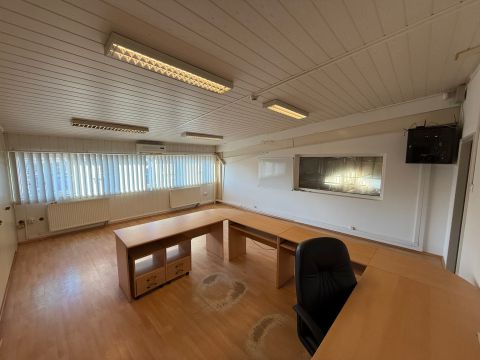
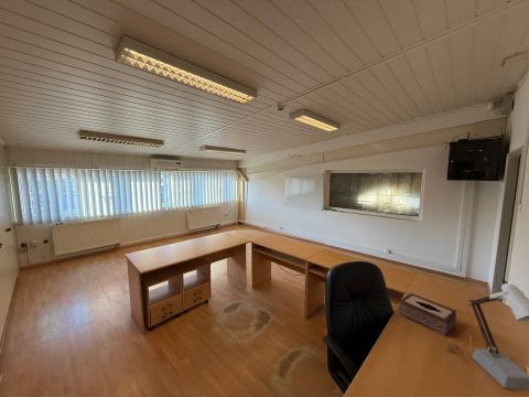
+ desk lamp [446,273,529,391]
+ tissue box [398,292,457,337]
